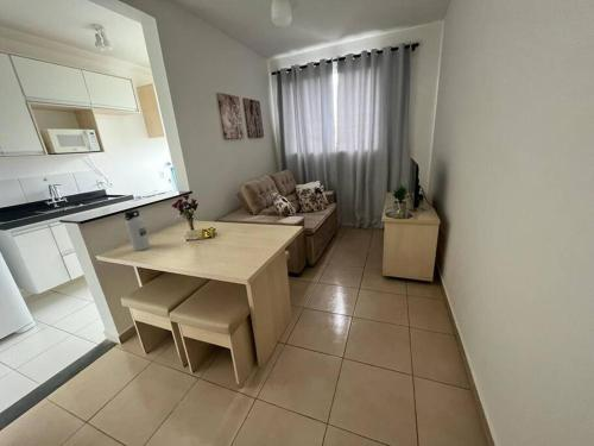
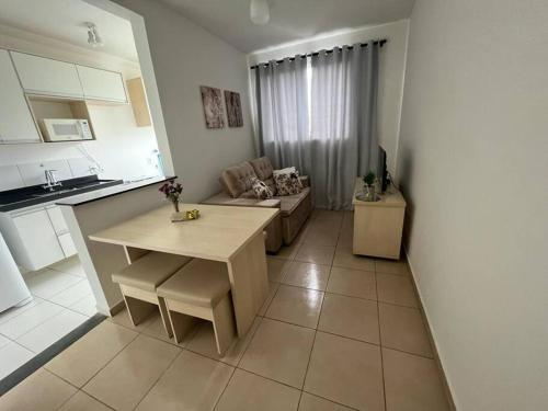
- water bottle [124,209,151,252]
